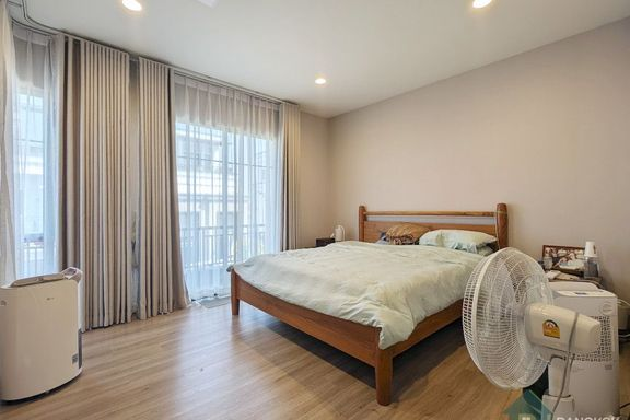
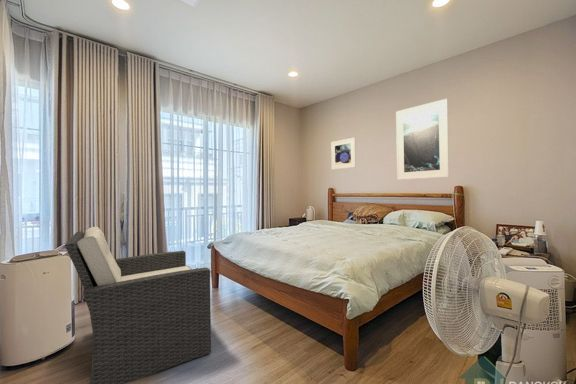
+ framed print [395,98,450,181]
+ armchair [64,226,212,384]
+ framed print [330,137,357,171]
